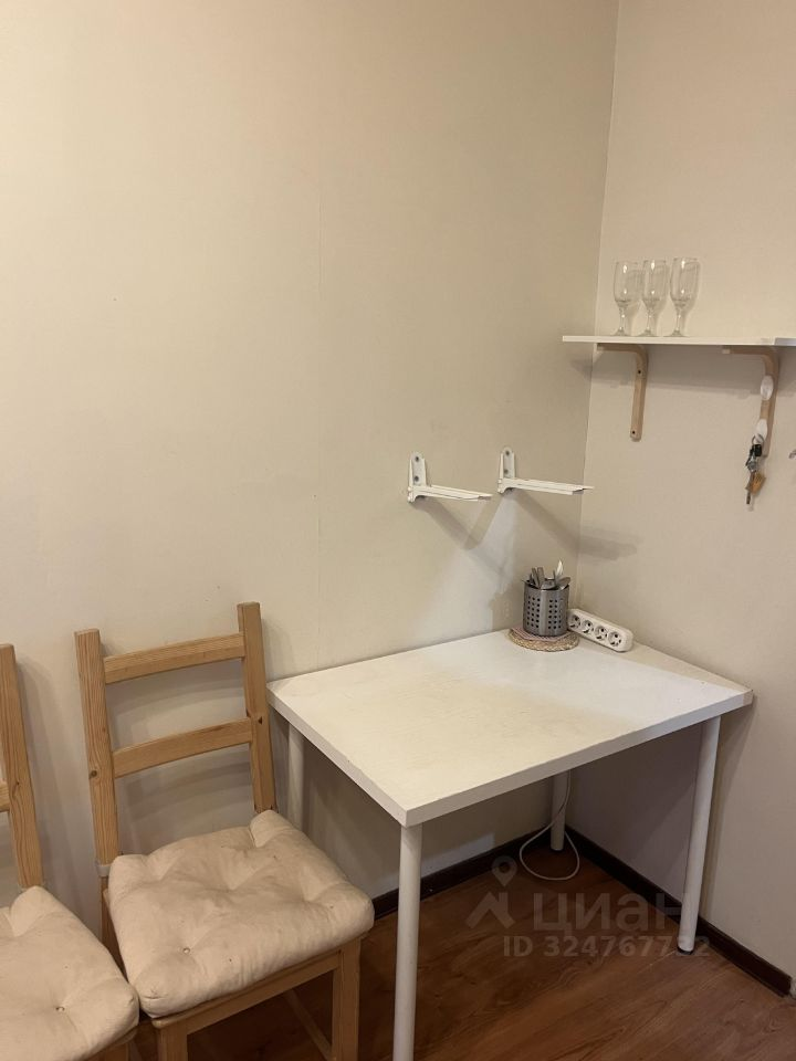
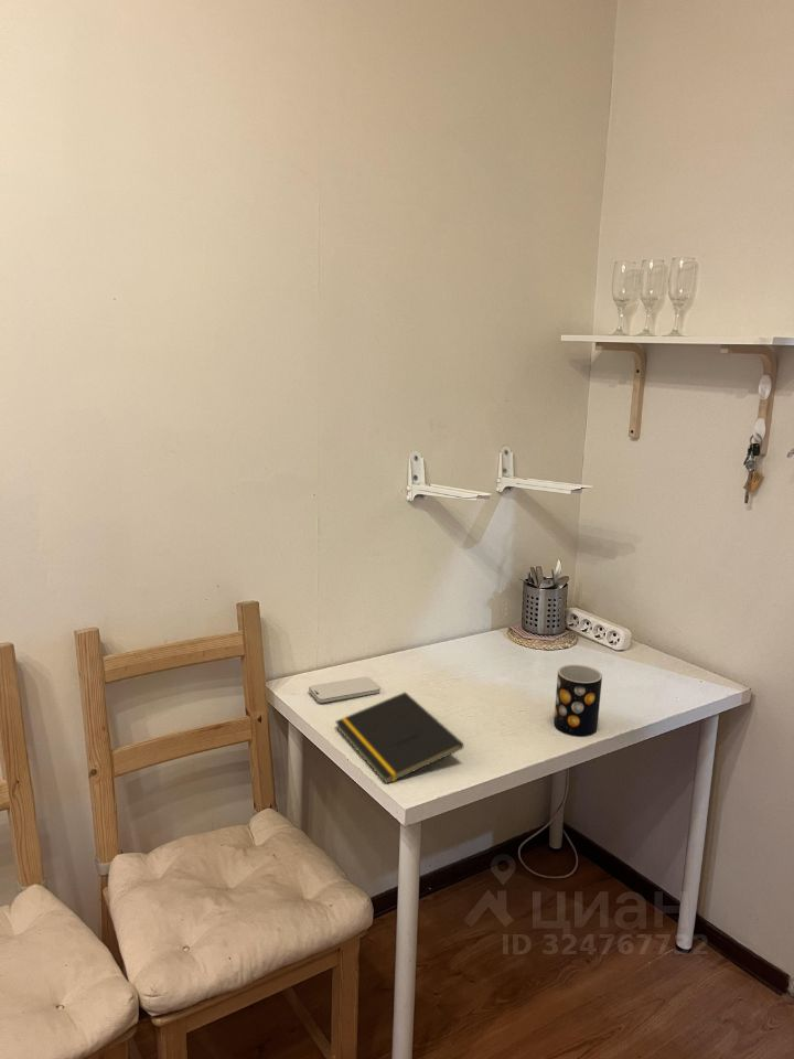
+ mug [552,663,603,737]
+ notepad [334,691,464,785]
+ smartphone [308,676,382,704]
